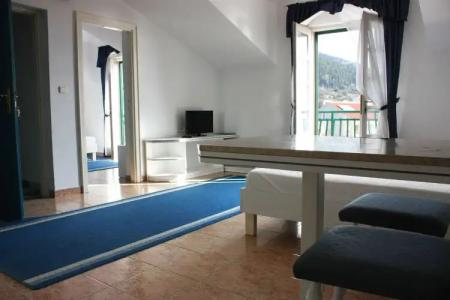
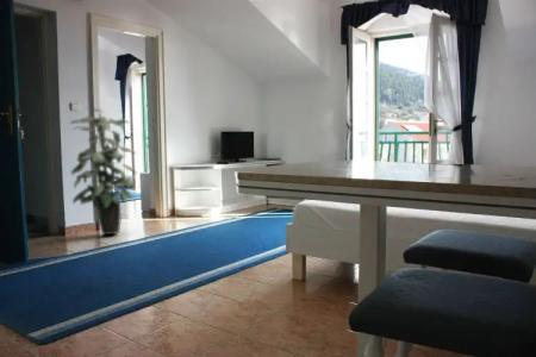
+ indoor plant [69,107,138,237]
